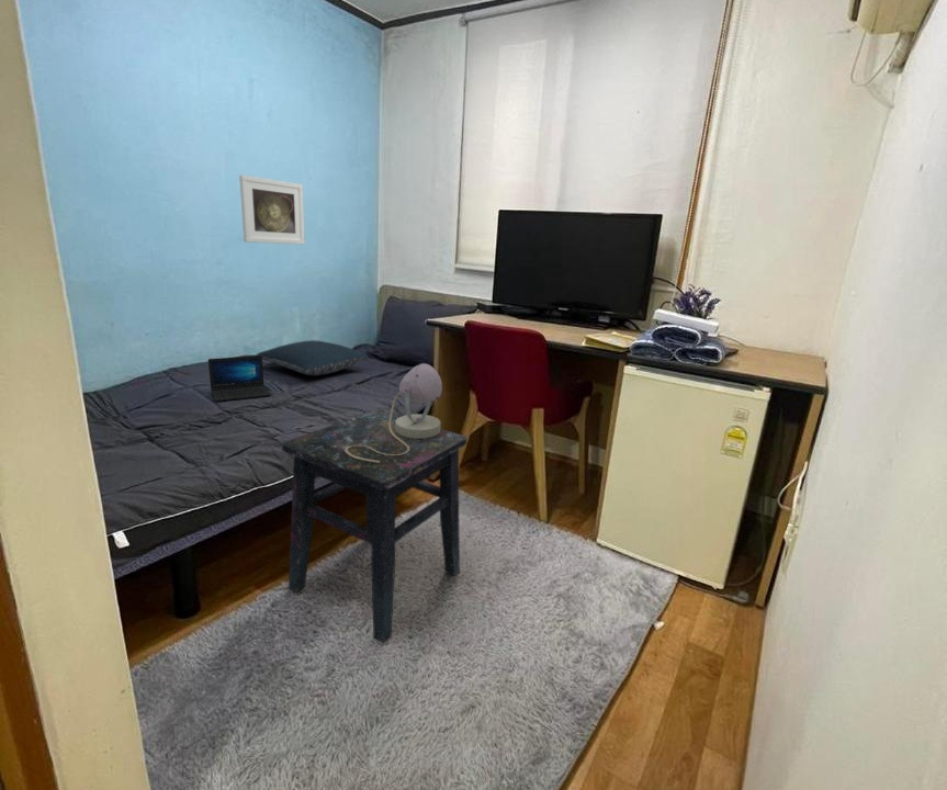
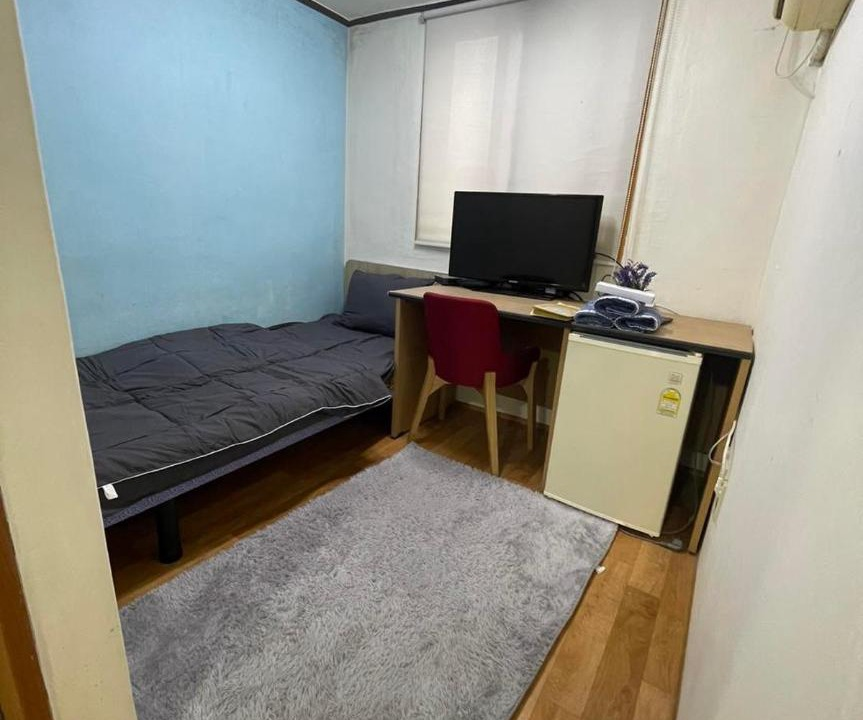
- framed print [238,173,306,246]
- side table [281,409,469,644]
- laptop [207,354,272,403]
- table lamp [345,362,443,463]
- pillow [256,339,369,376]
